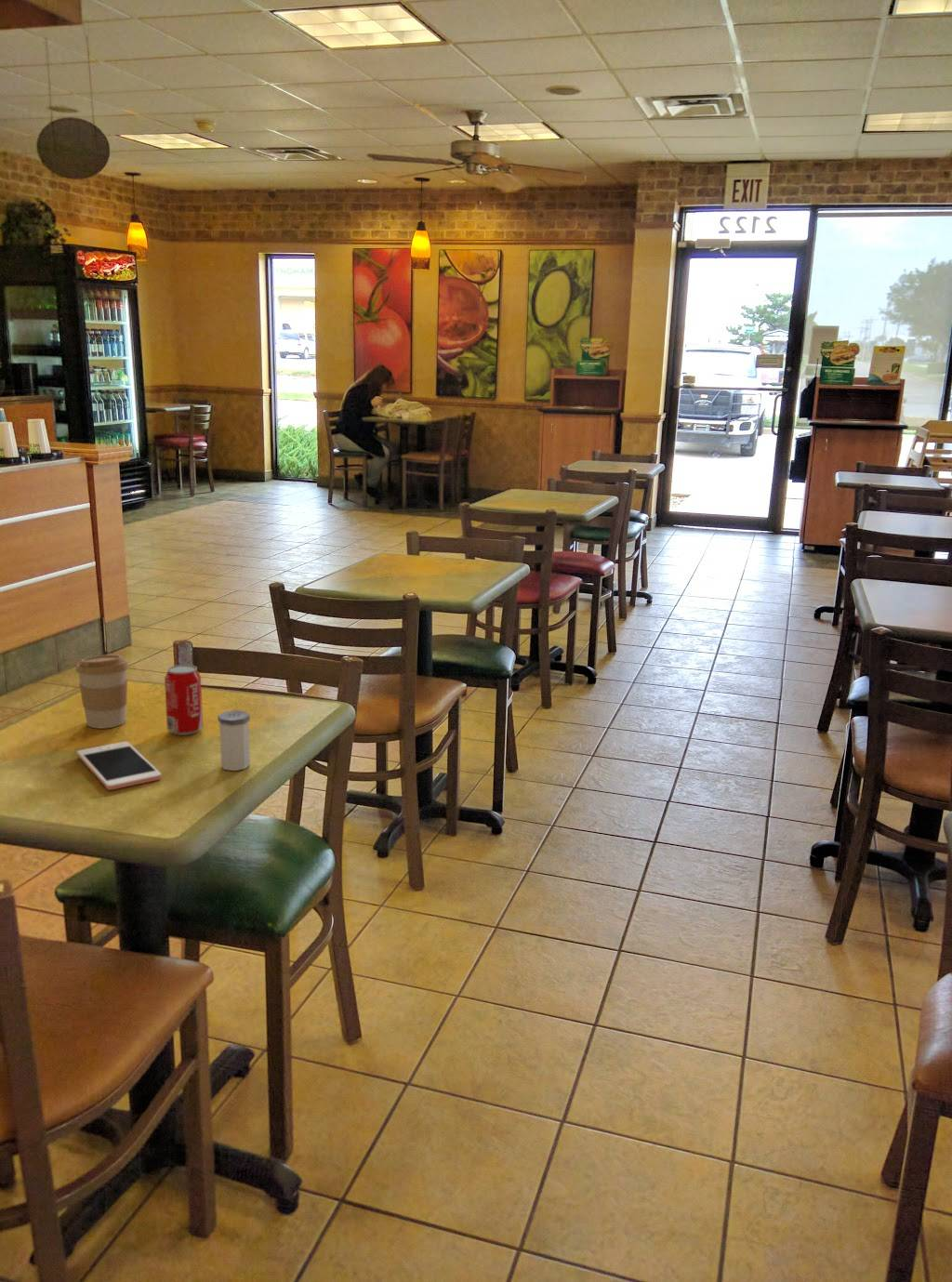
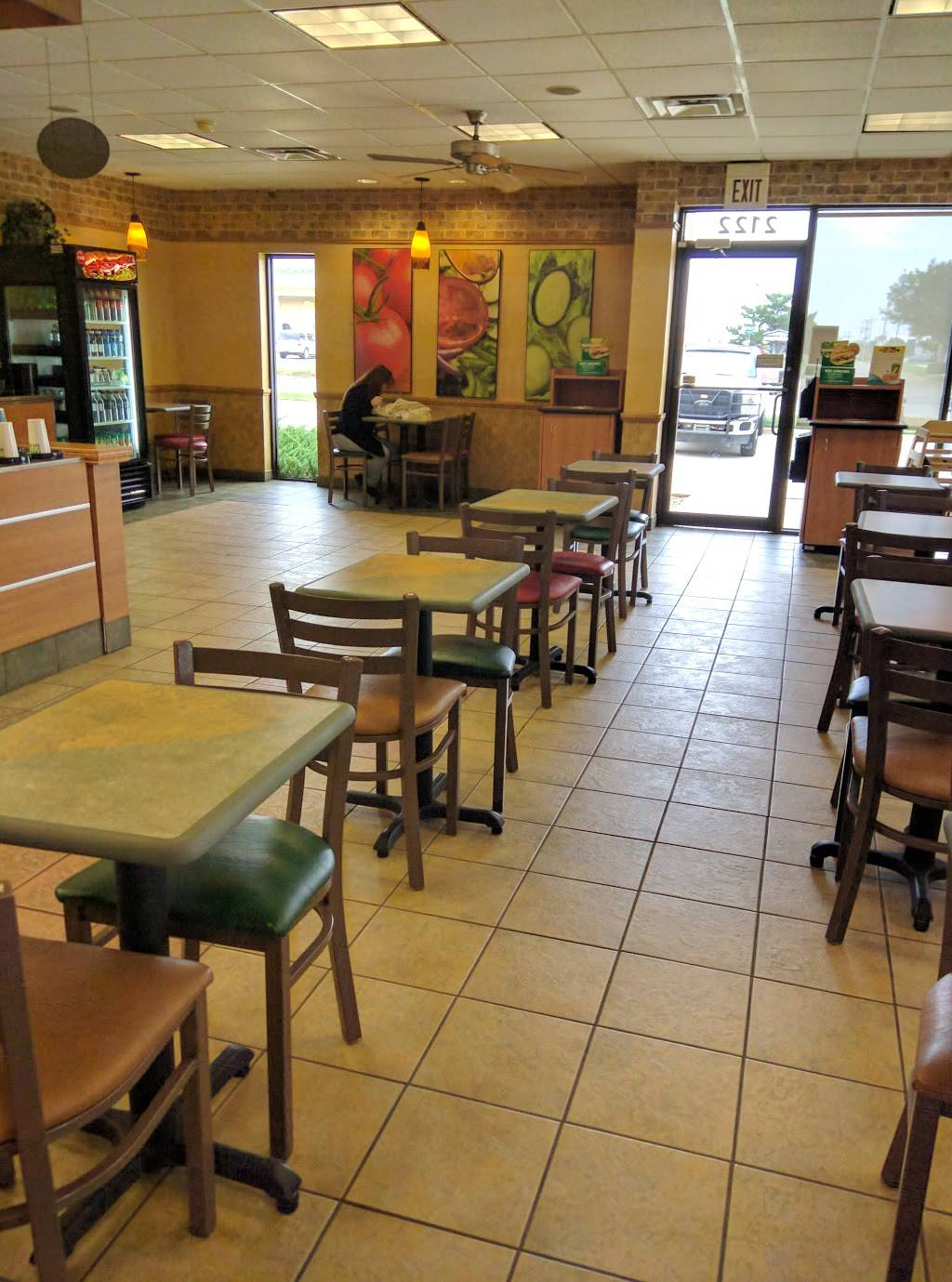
- salt shaker [217,709,251,772]
- beverage can [164,664,204,736]
- cell phone [76,741,163,791]
- coffee cup [74,654,130,729]
